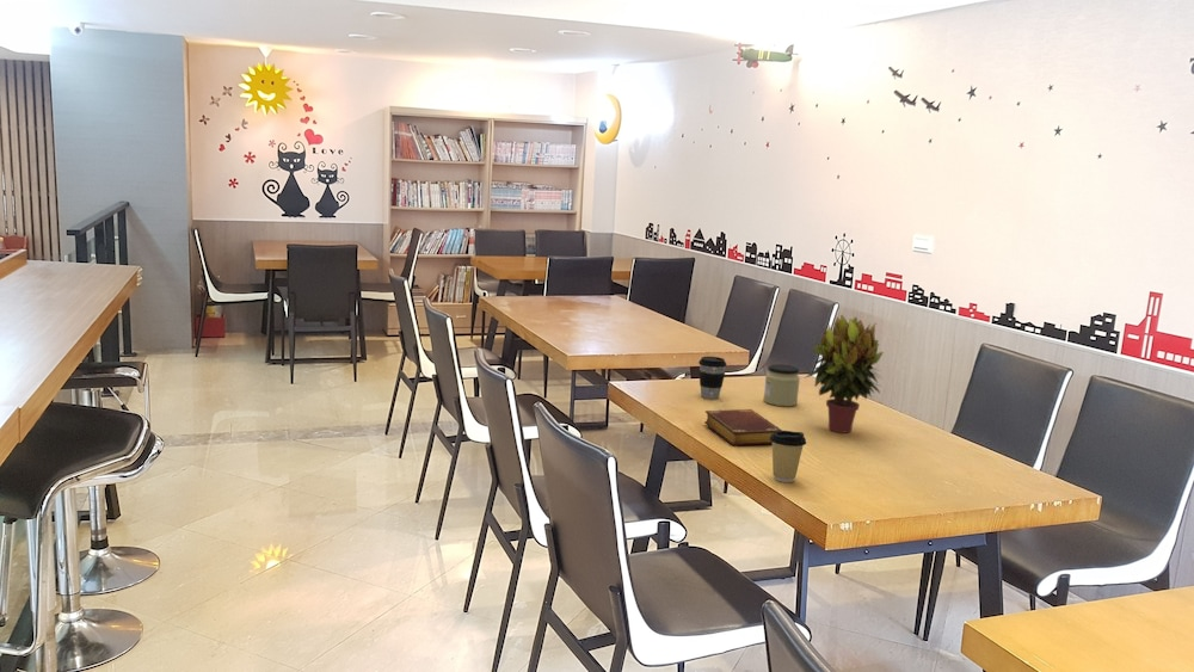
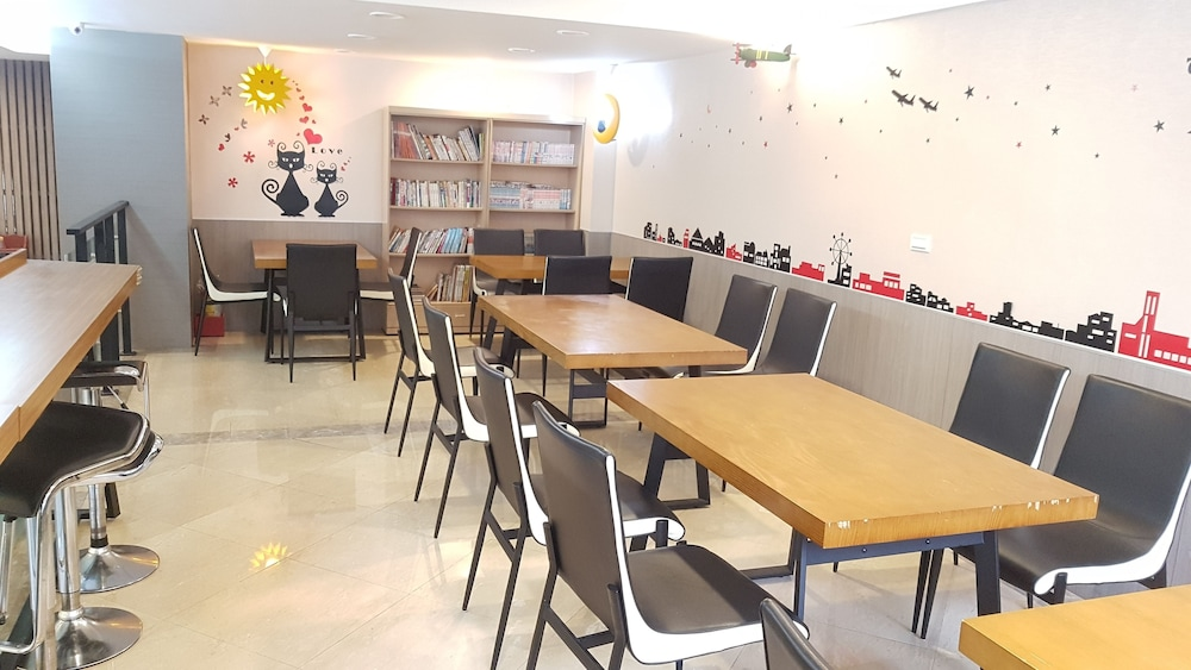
- coffee cup [769,430,807,483]
- potted plant [802,314,885,433]
- jar [763,363,801,407]
- coffee cup [697,356,727,400]
- book [703,408,783,446]
